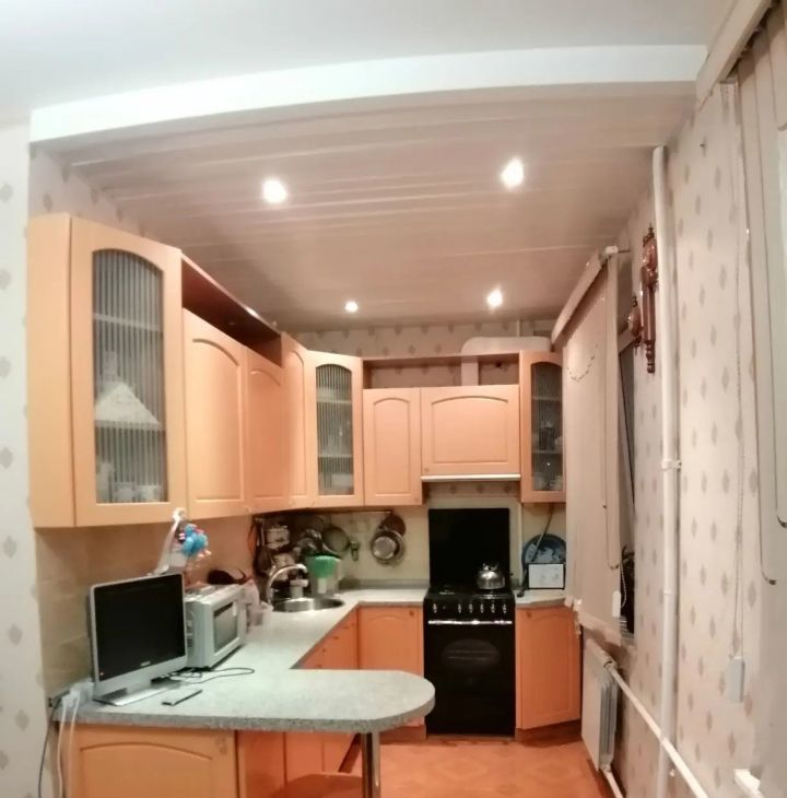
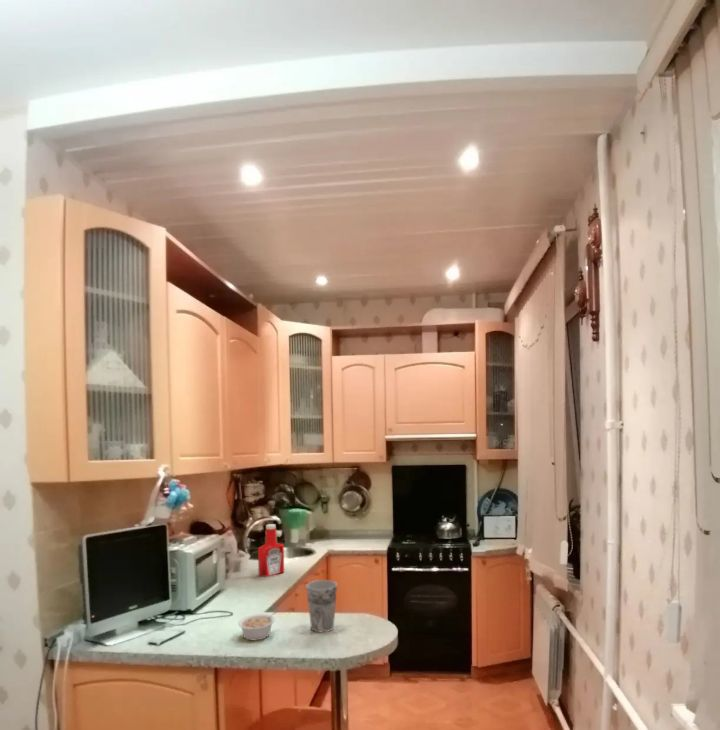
+ legume [237,609,280,641]
+ soap bottle [257,523,285,578]
+ cup [305,579,338,633]
